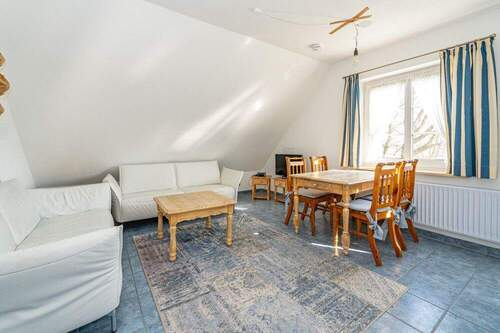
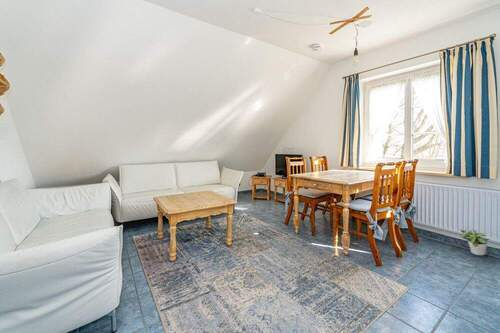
+ potted plant [459,227,491,256]
